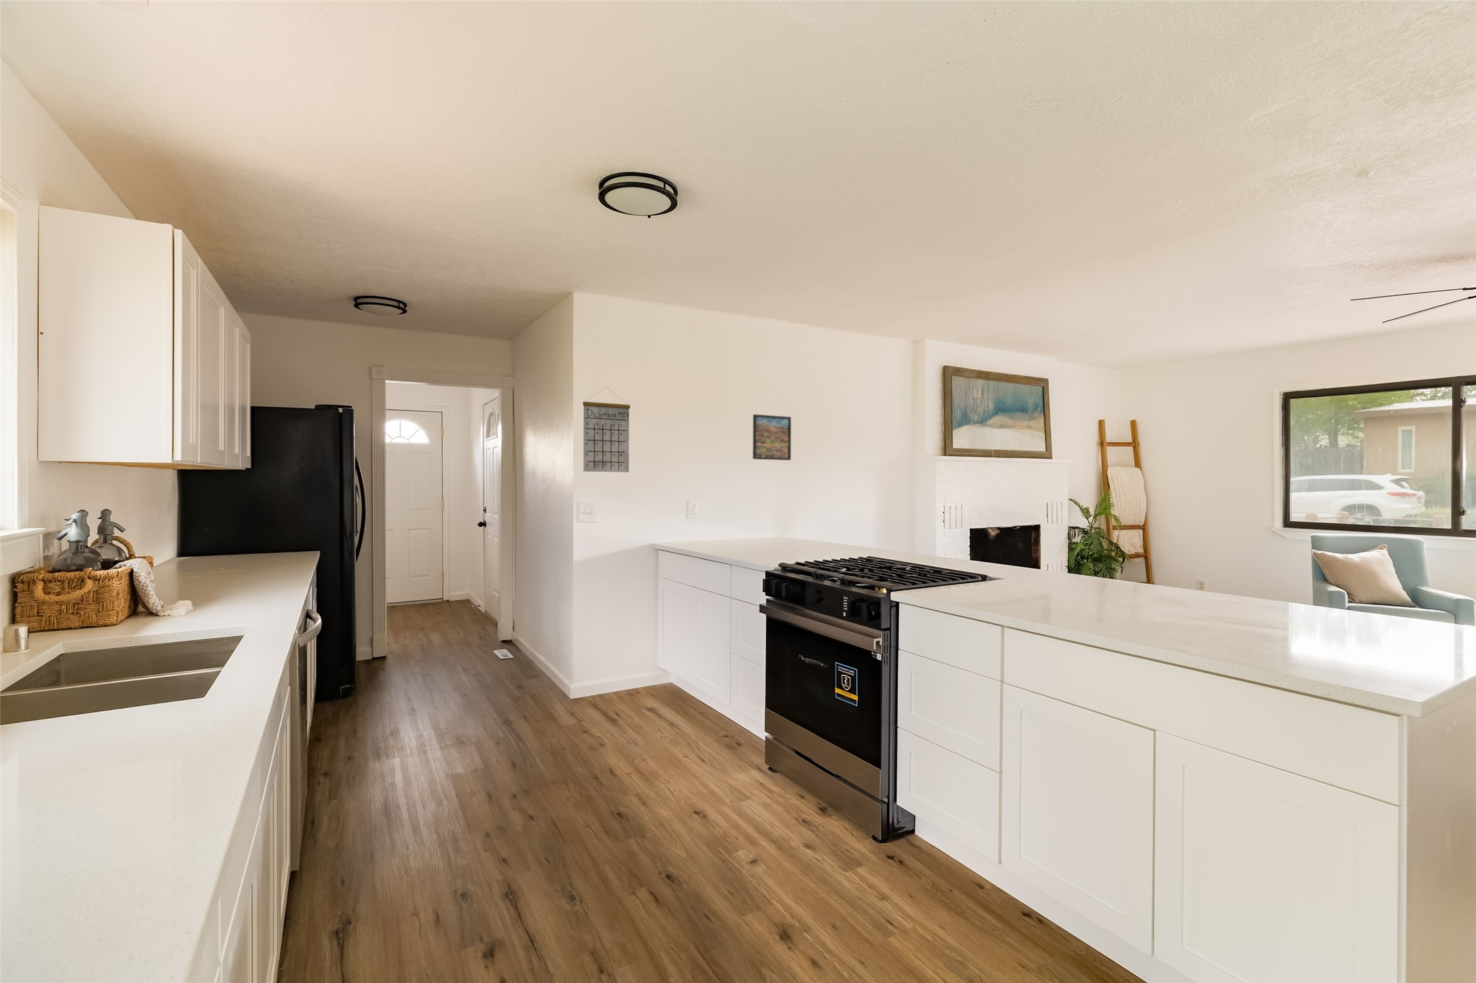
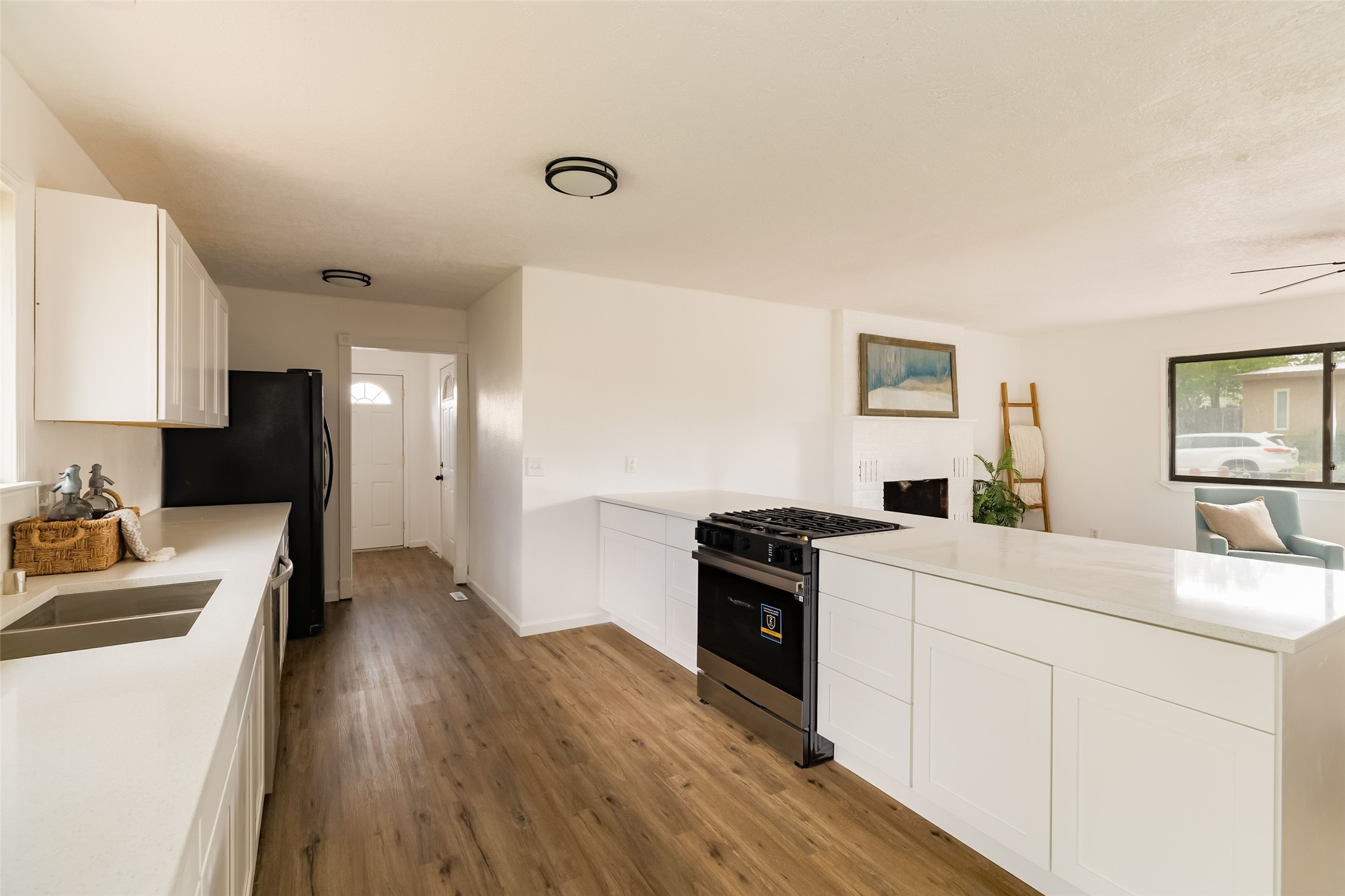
- calendar [582,386,631,473]
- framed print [752,414,792,461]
